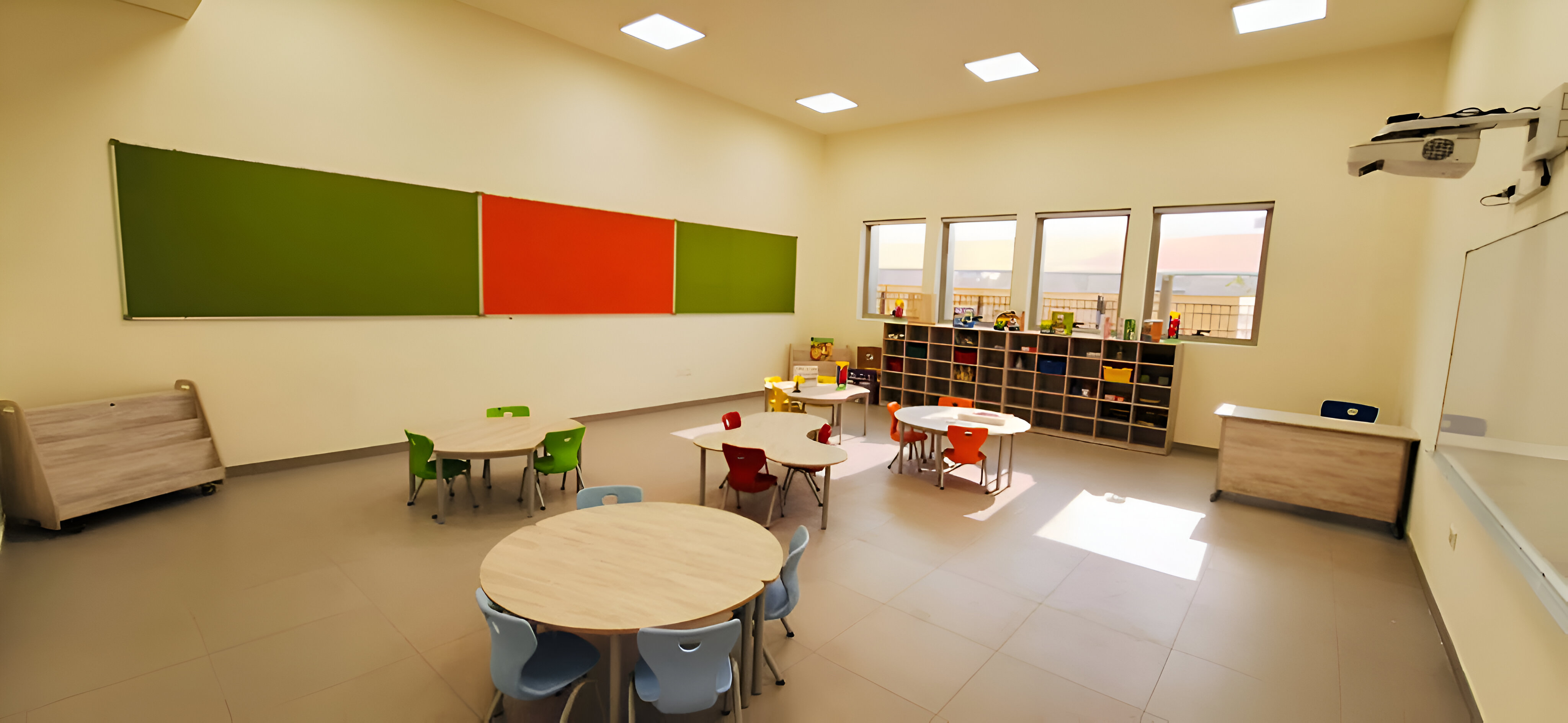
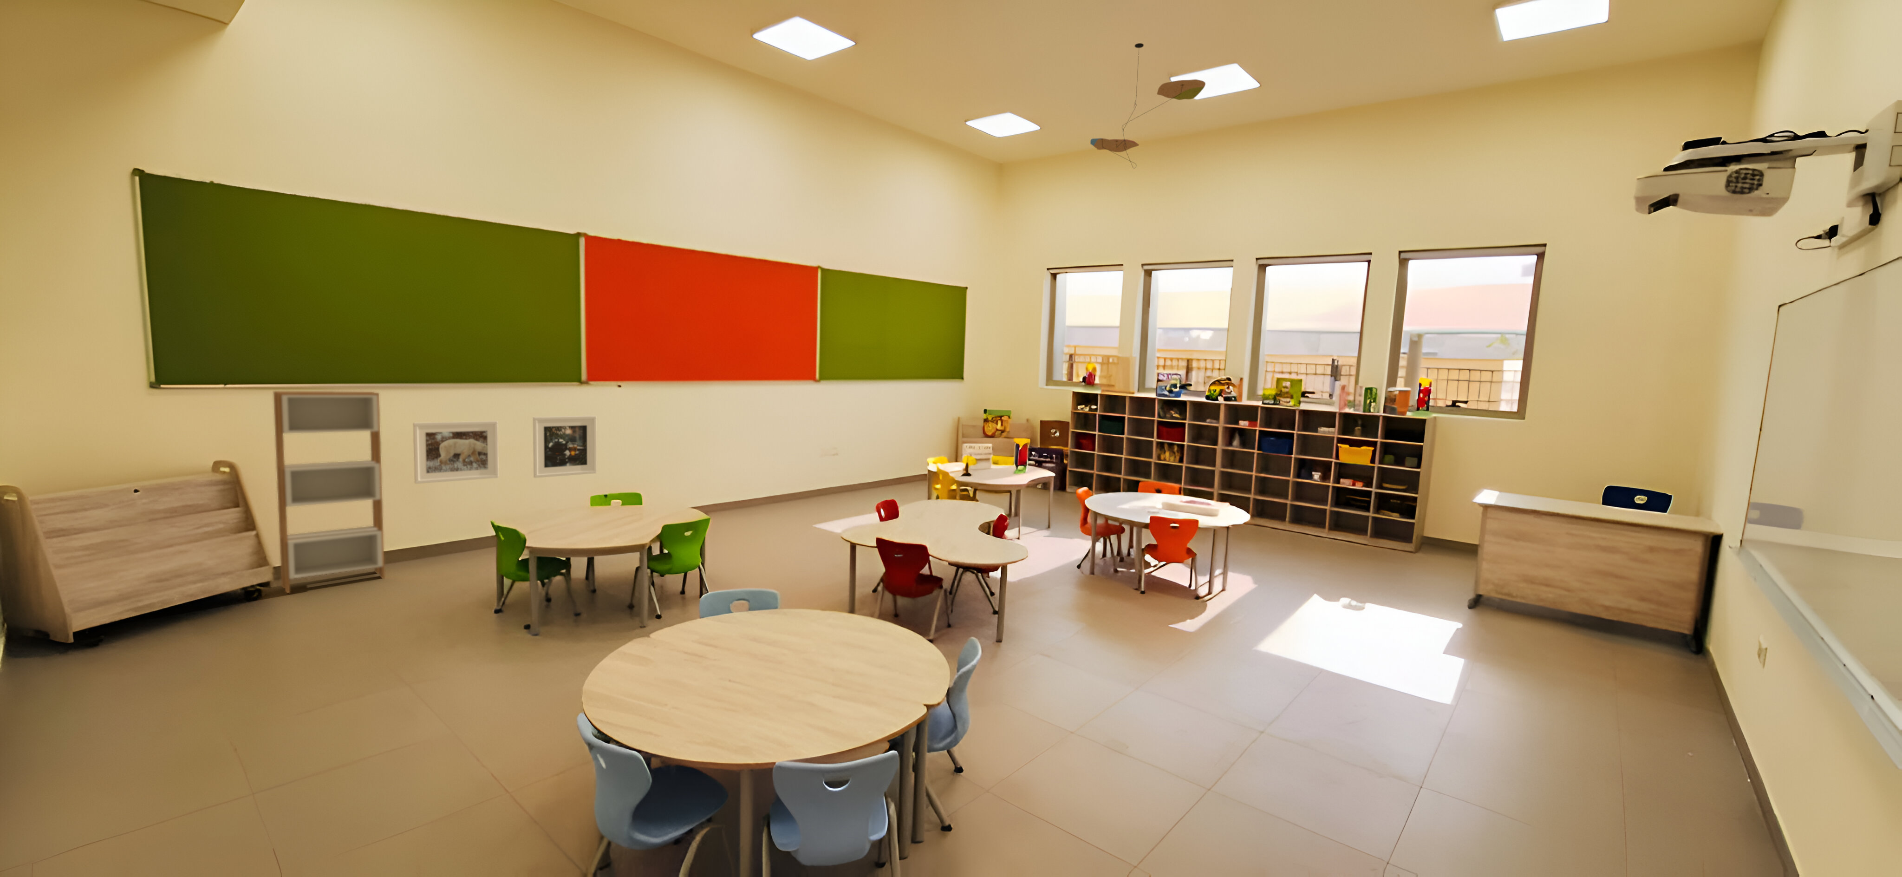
+ ceiling mobile [1089,42,1206,169]
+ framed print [412,421,500,484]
+ shelving unit [273,391,385,593]
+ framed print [533,415,597,478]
